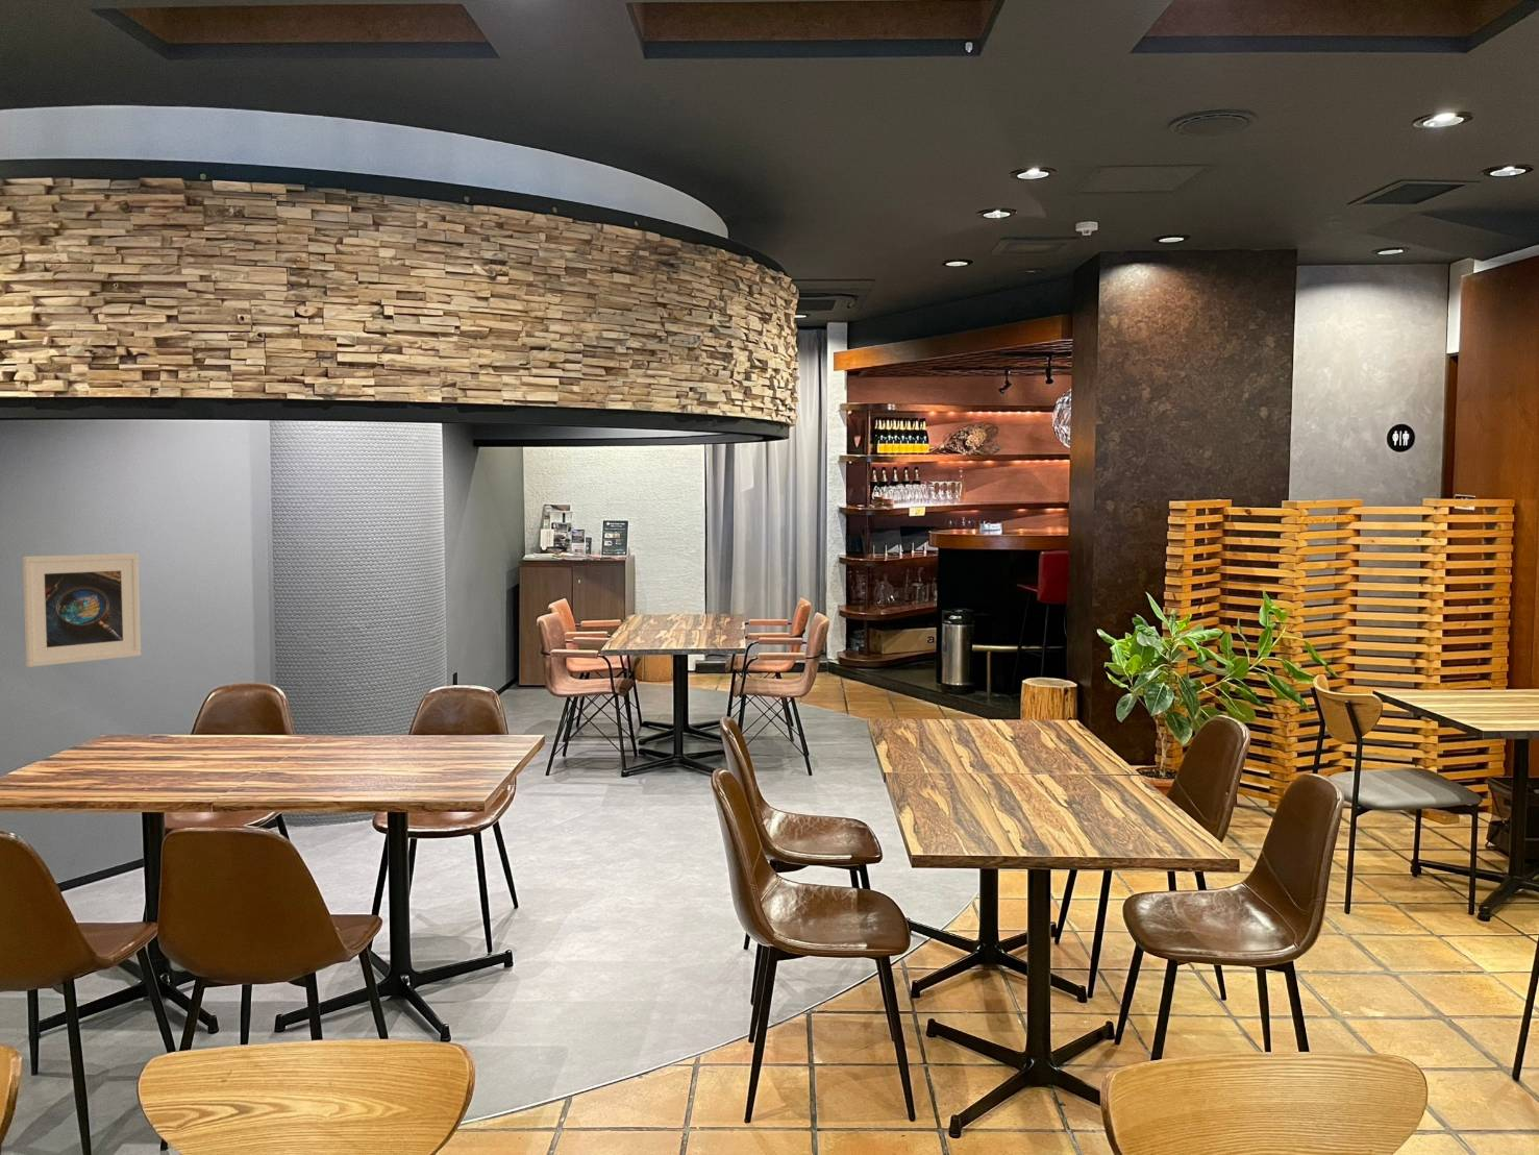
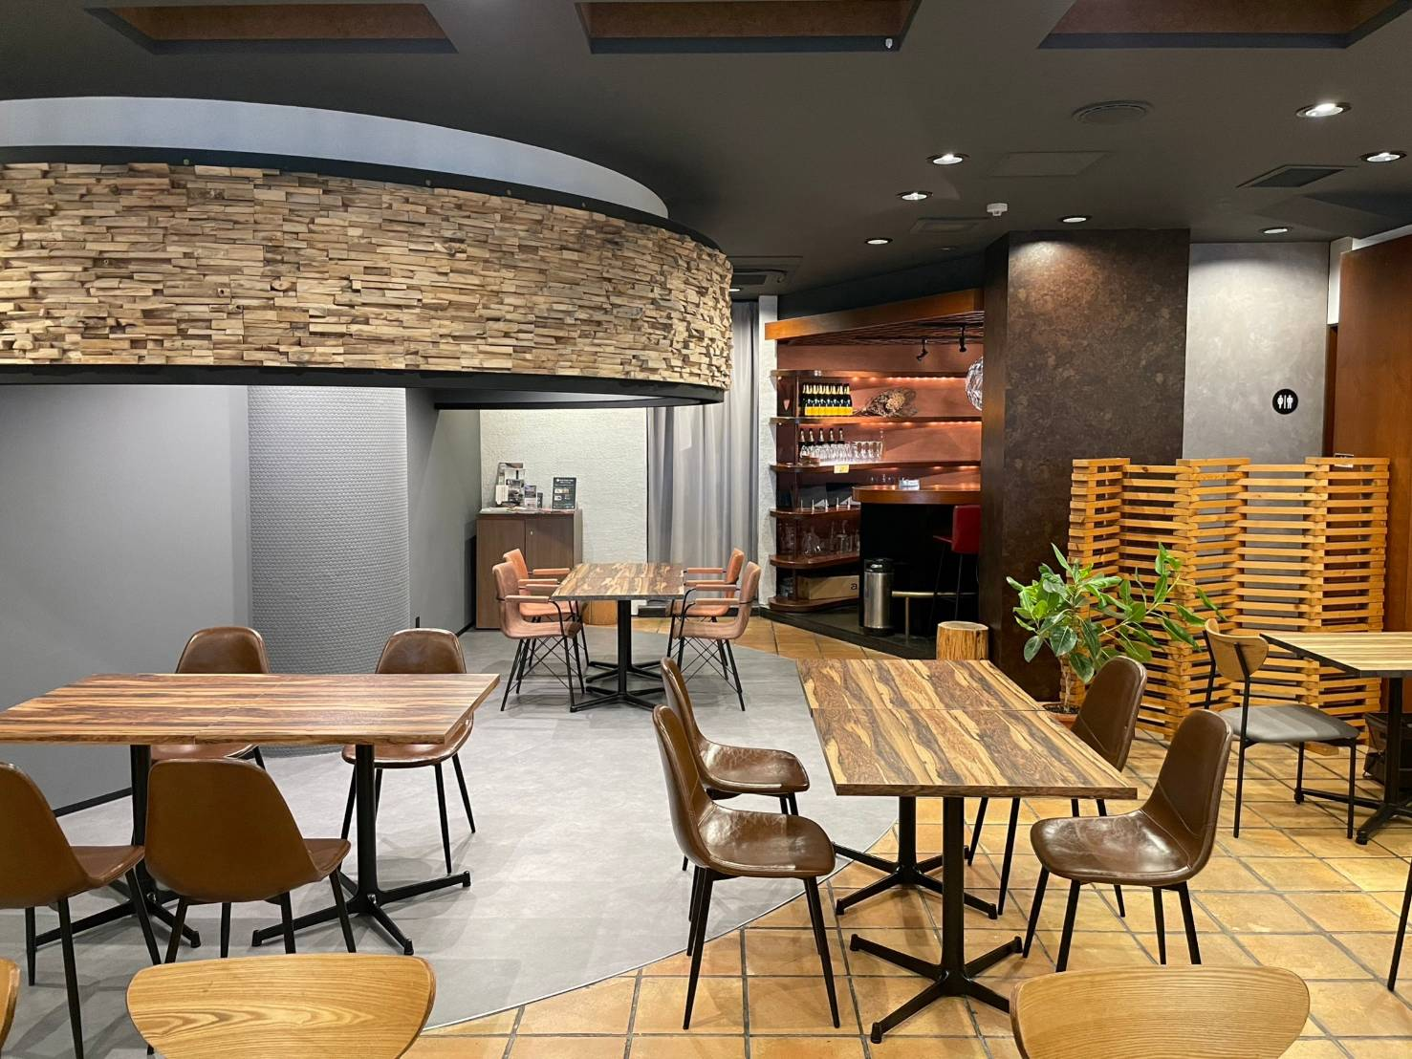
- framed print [22,552,142,668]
